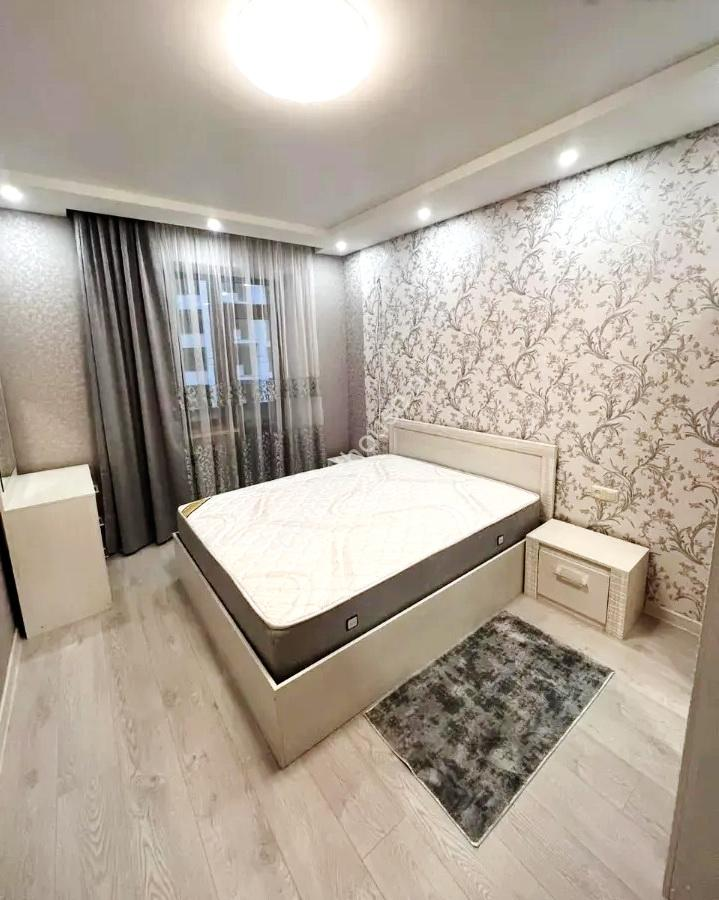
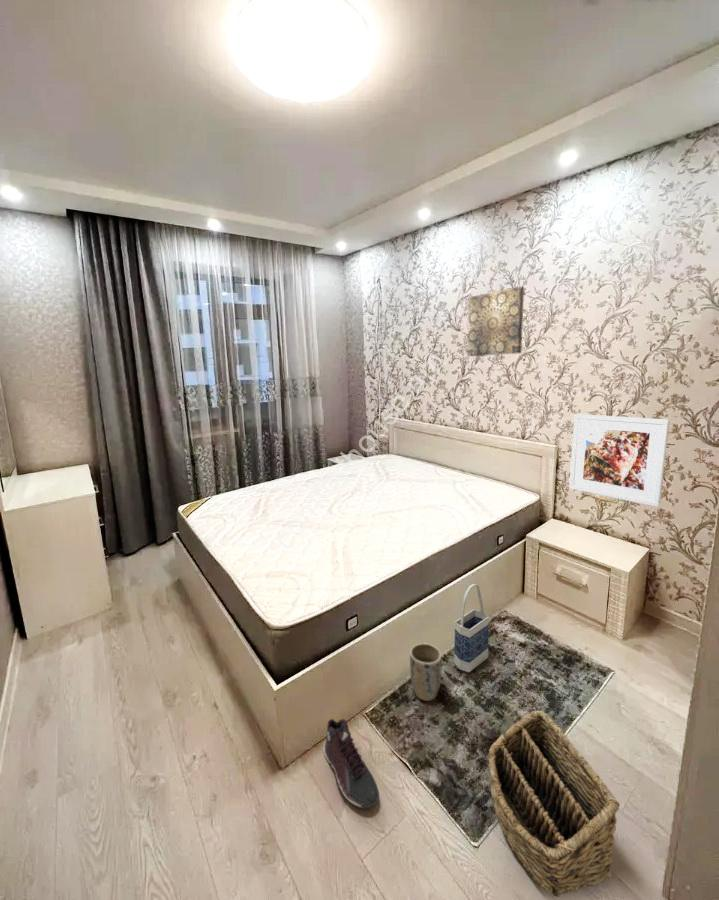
+ plant pot [409,642,443,702]
+ wall art [466,286,525,357]
+ basket [487,710,621,898]
+ sneaker [323,718,380,809]
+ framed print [568,413,671,508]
+ bag [453,583,490,673]
